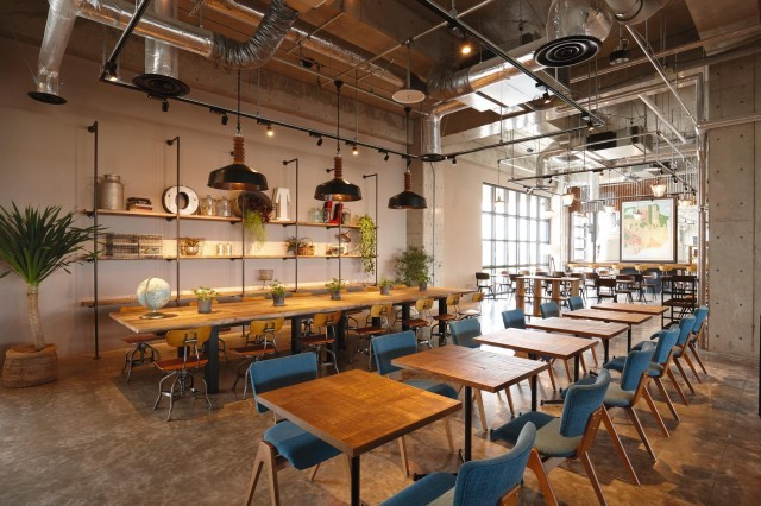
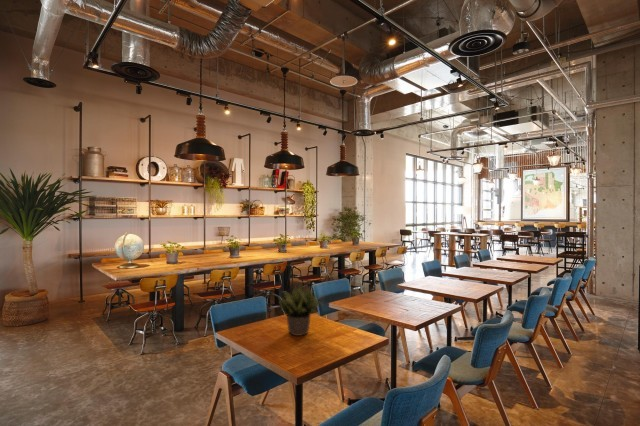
+ potted plant [278,282,327,337]
